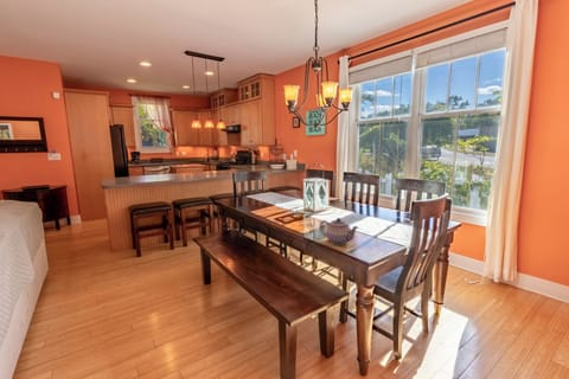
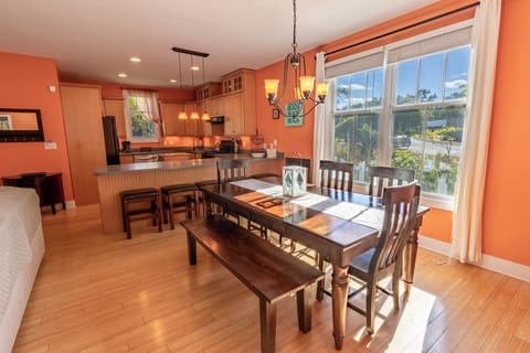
- teapot [319,217,360,245]
